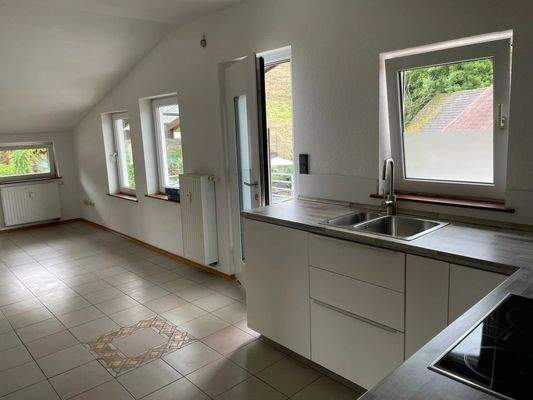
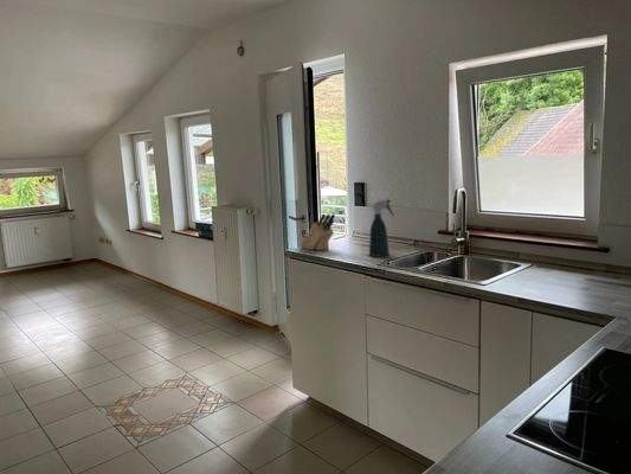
+ knife block [300,212,336,251]
+ spray bottle [367,198,395,258]
